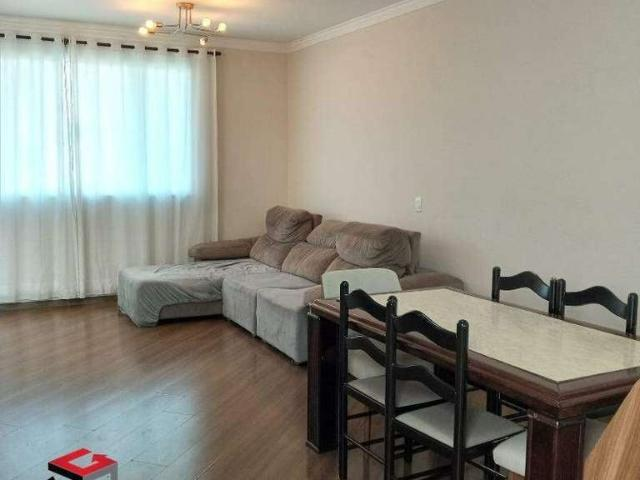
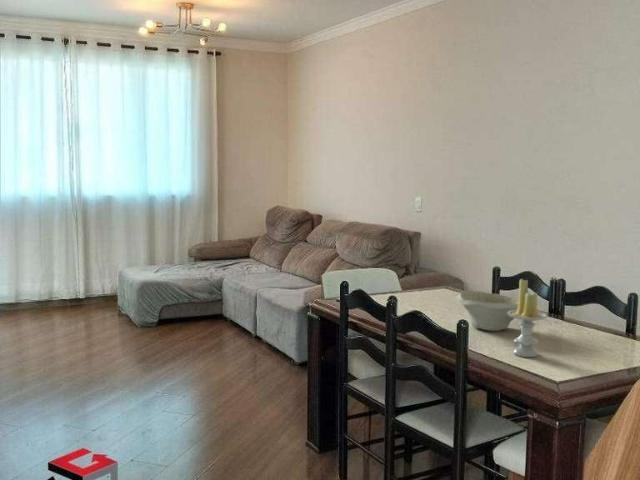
+ candle [507,278,549,358]
+ bowl [455,290,519,332]
